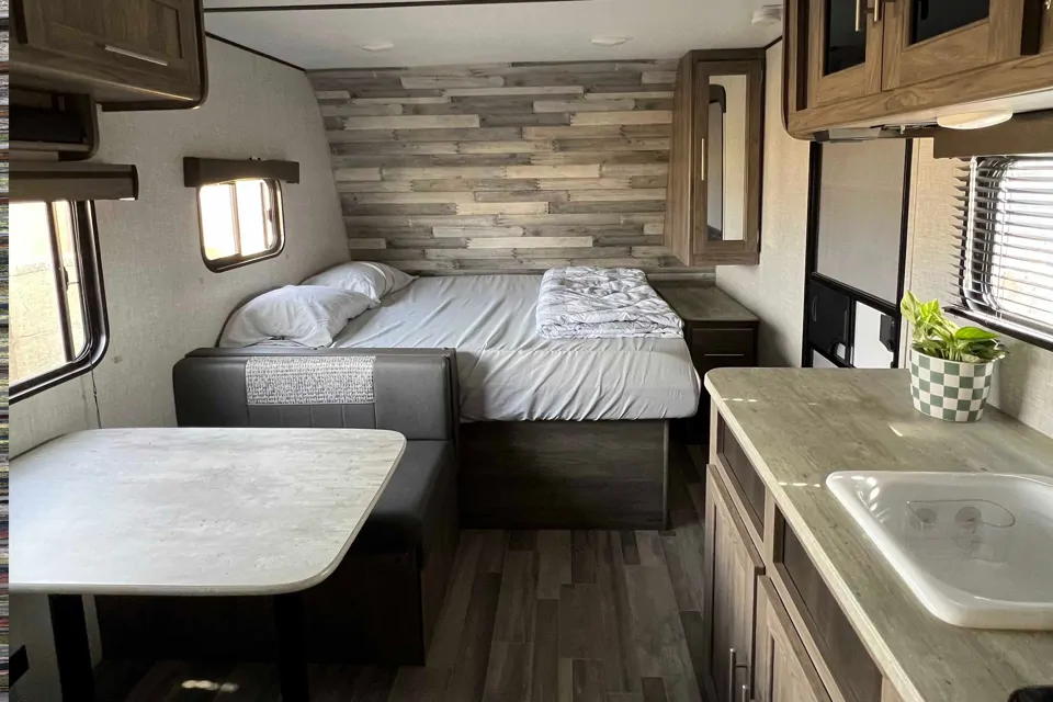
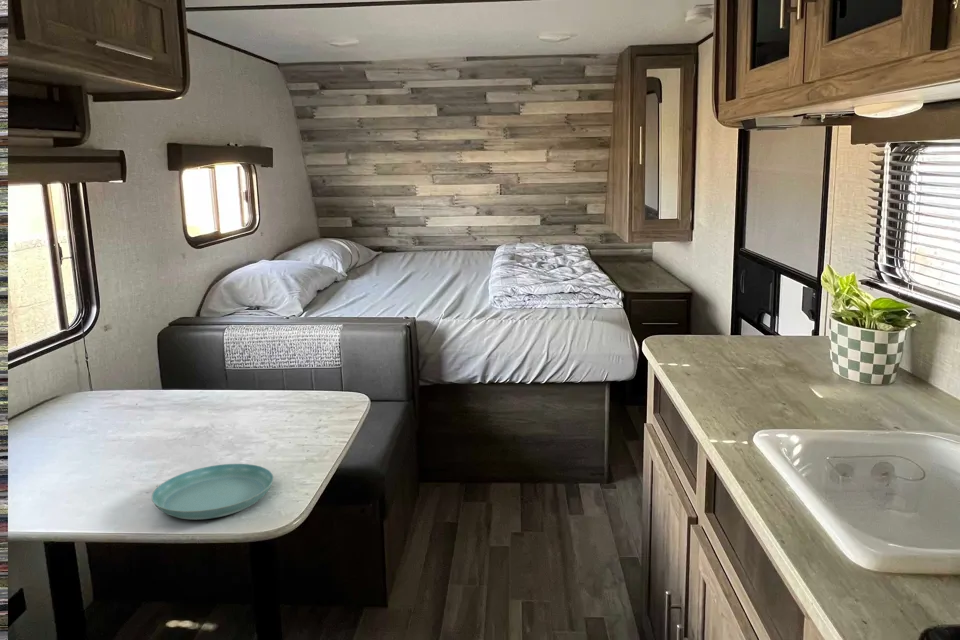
+ saucer [151,463,274,520]
